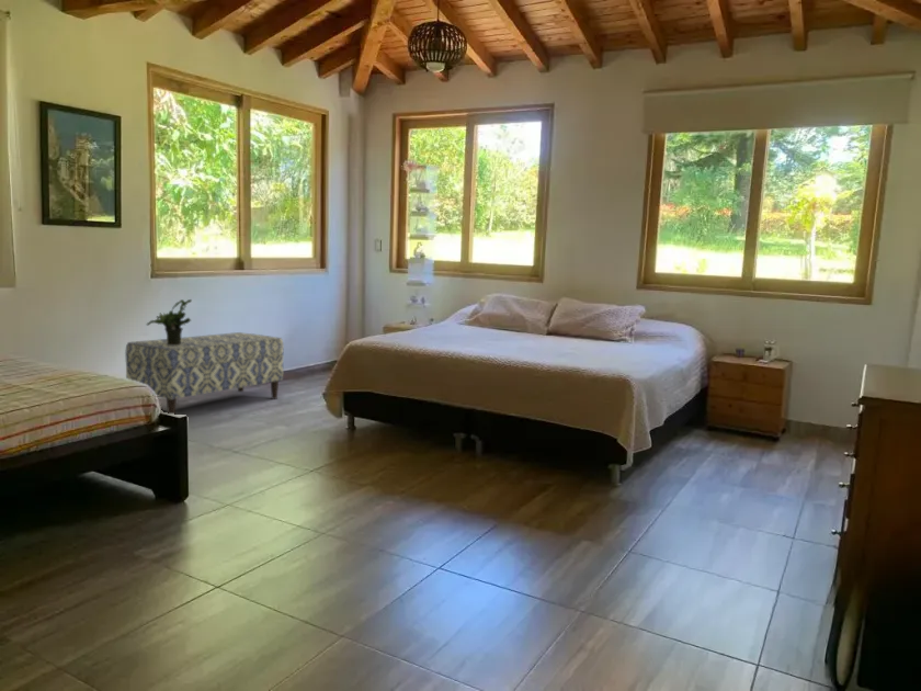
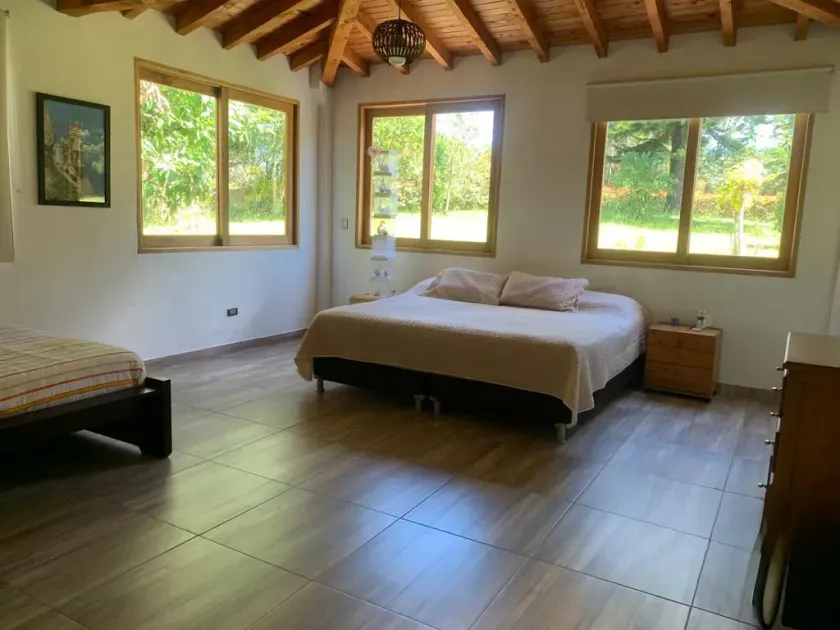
- potted plant [145,298,193,344]
- bench [124,331,284,416]
